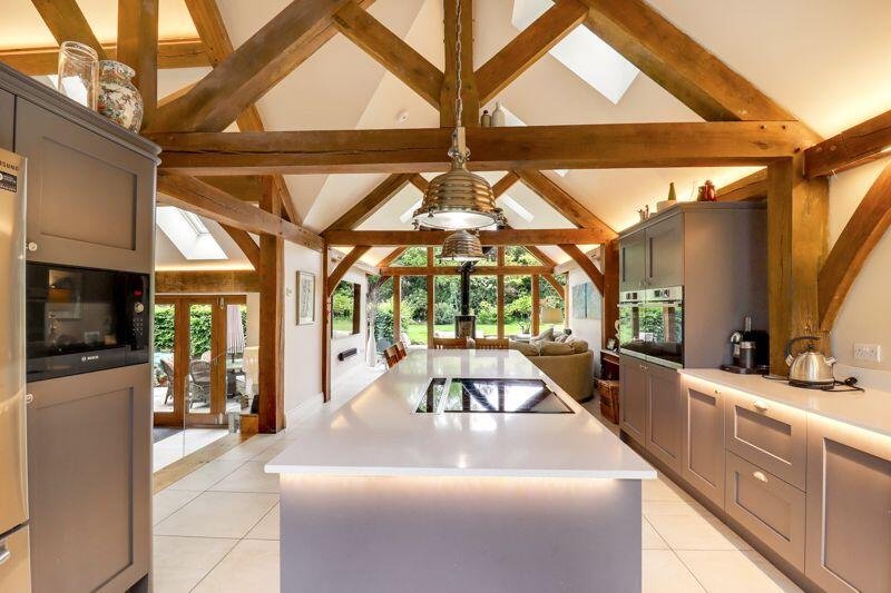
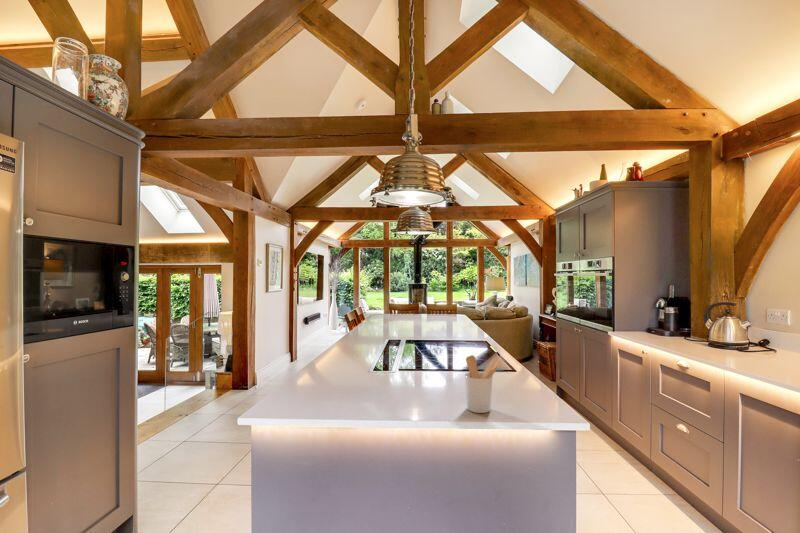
+ utensil holder [464,354,504,414]
